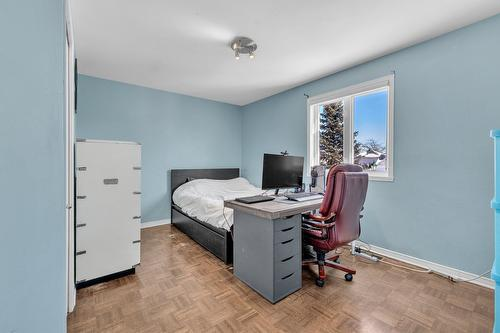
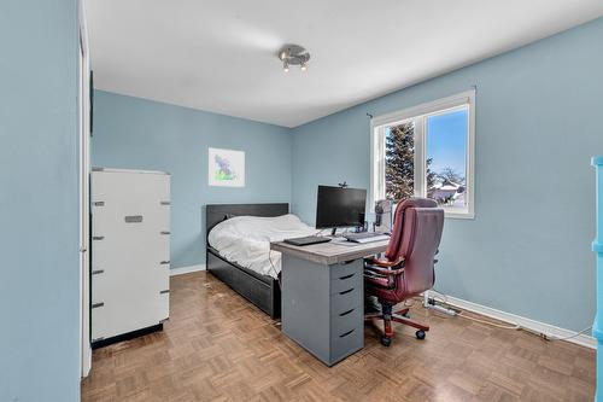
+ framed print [207,147,245,188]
